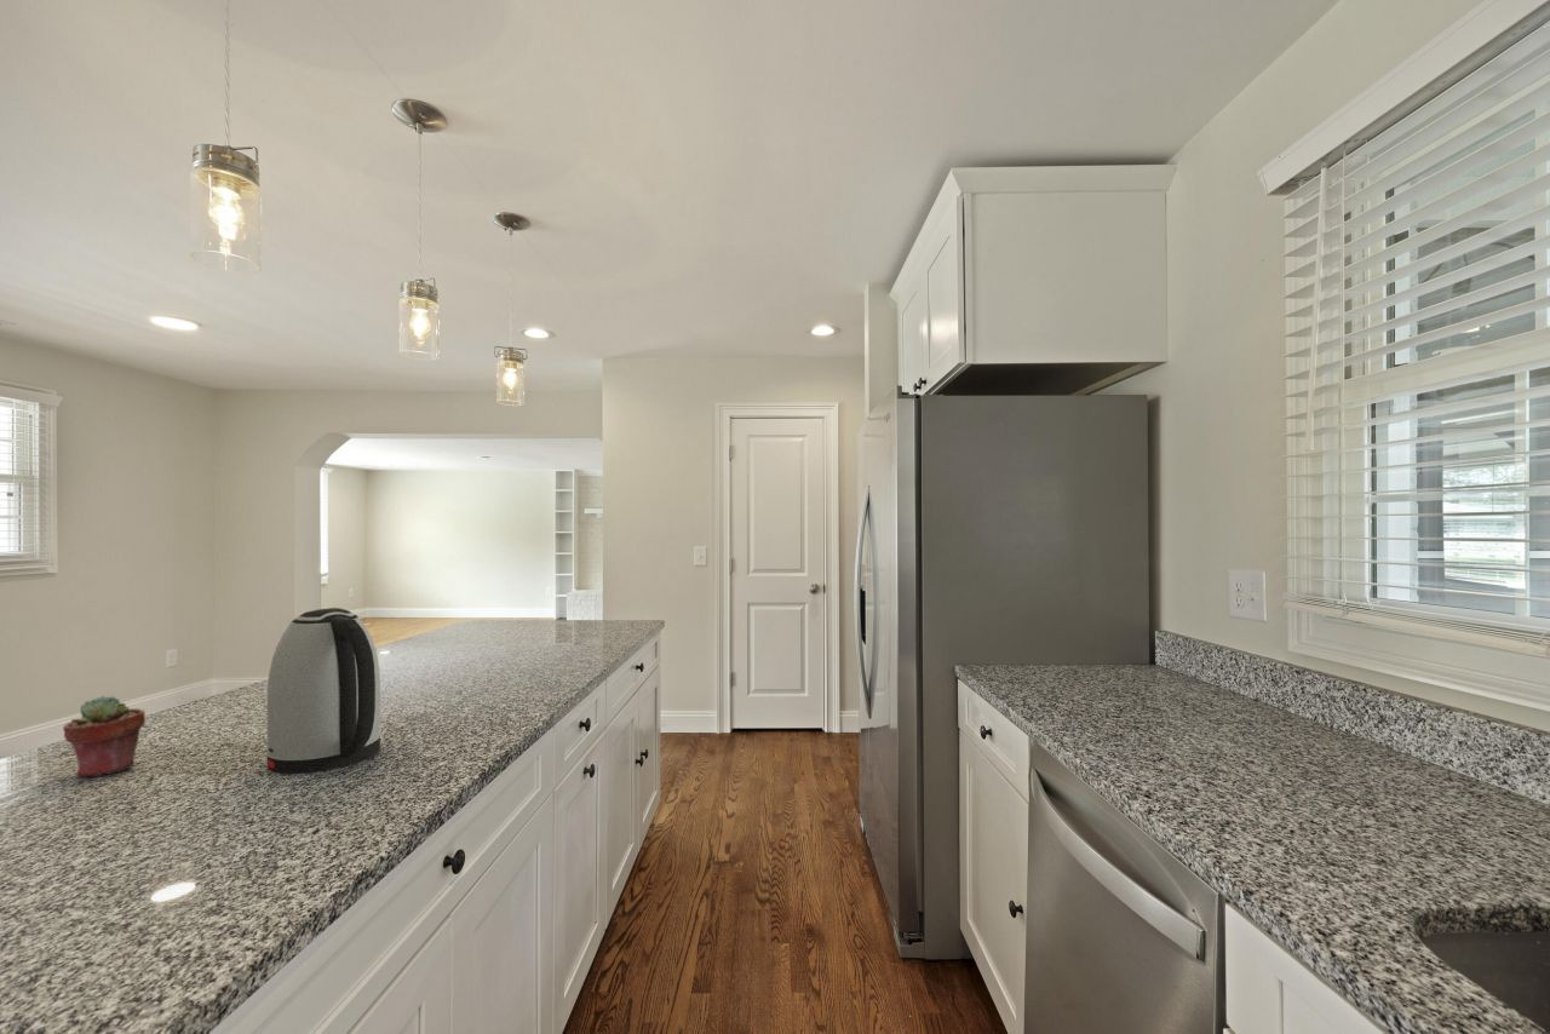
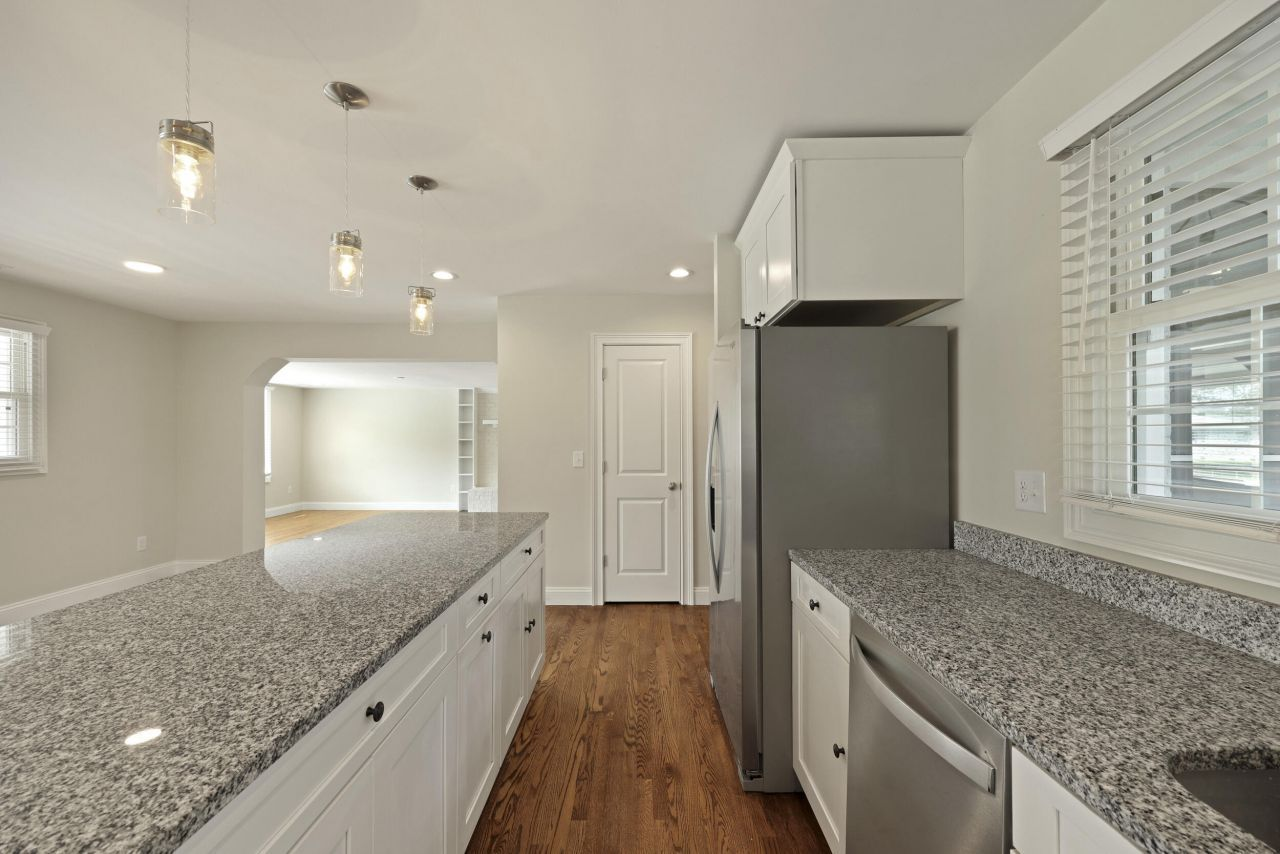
- potted succulent [62,695,147,779]
- kettle [265,607,383,775]
